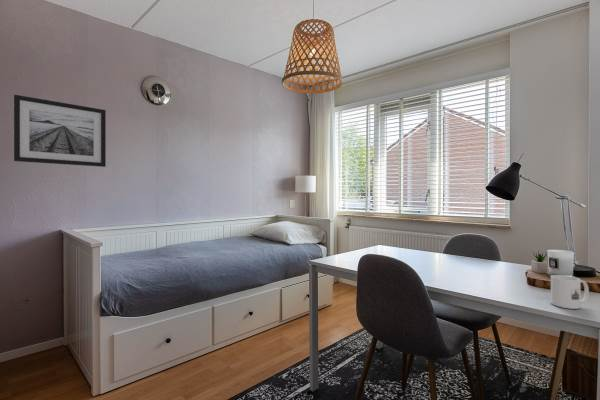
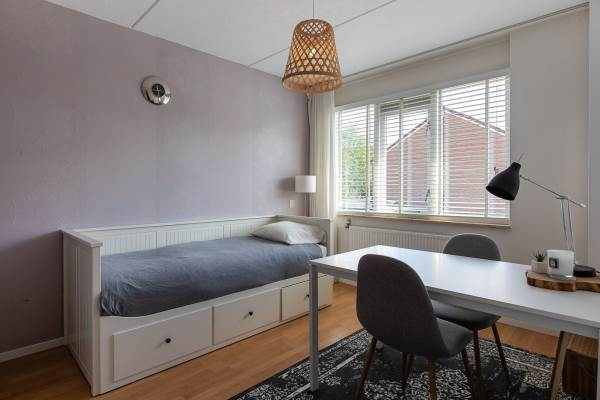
- mug [550,274,590,310]
- wall art [13,94,107,168]
